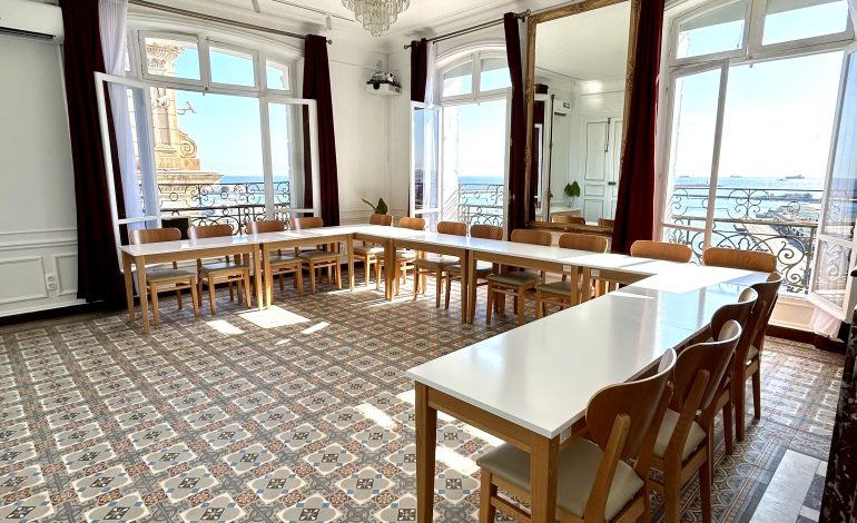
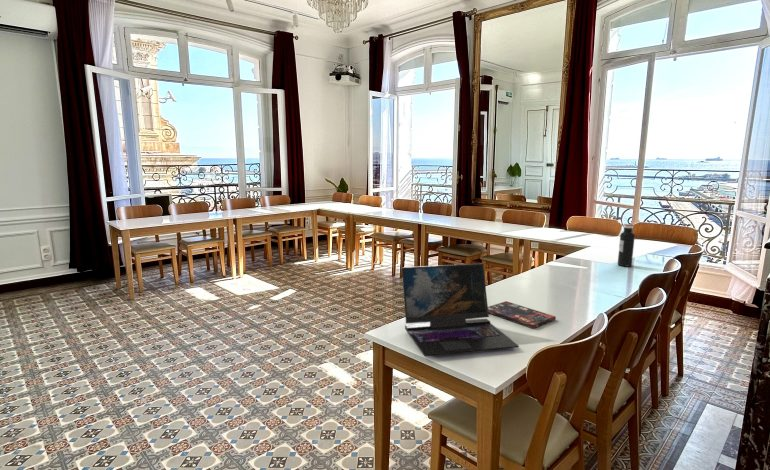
+ laptop [401,263,520,357]
+ water bottle [617,223,636,267]
+ book [488,300,557,329]
